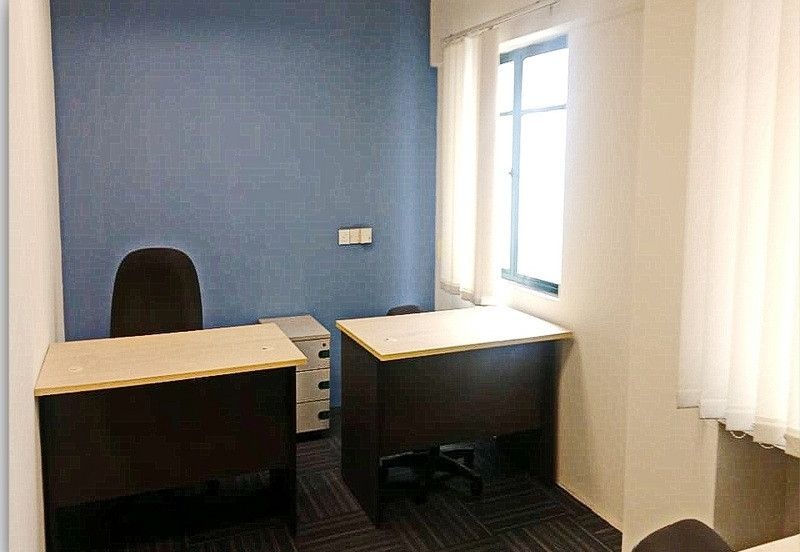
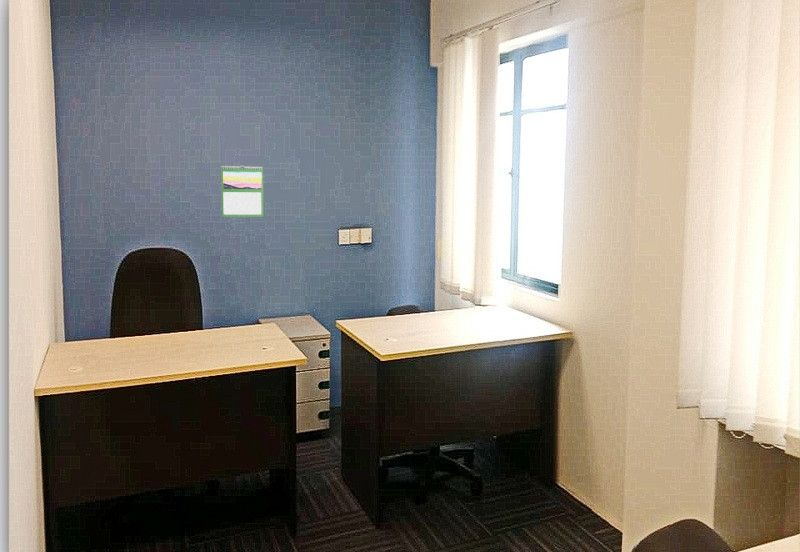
+ calendar [220,165,264,218]
